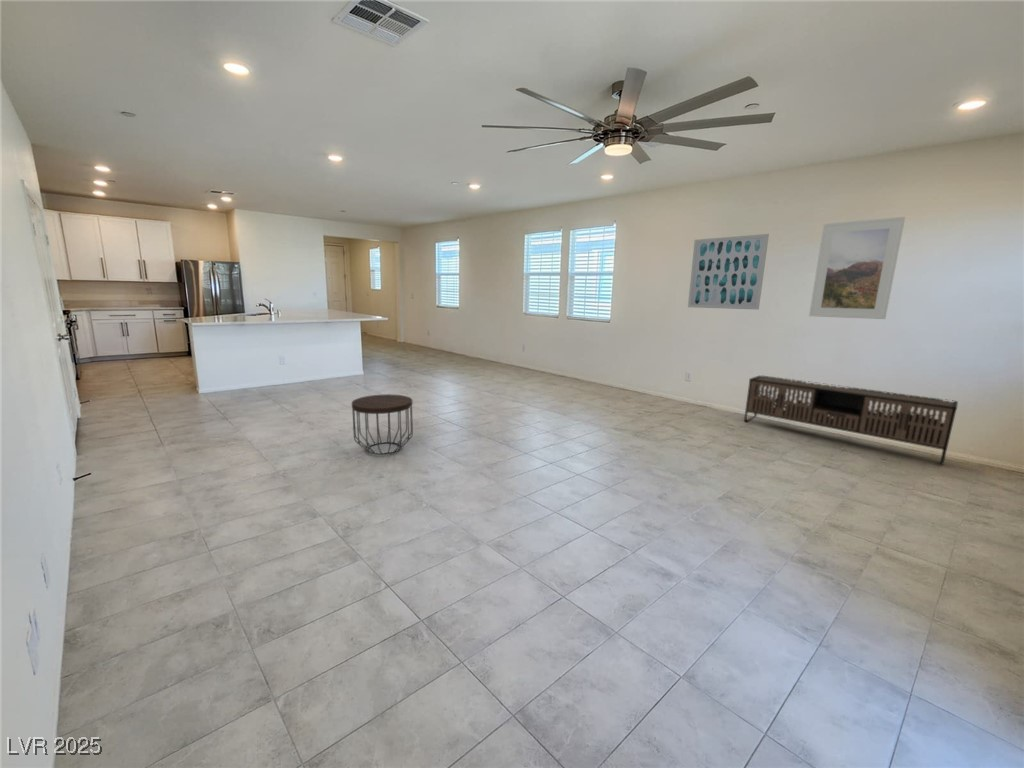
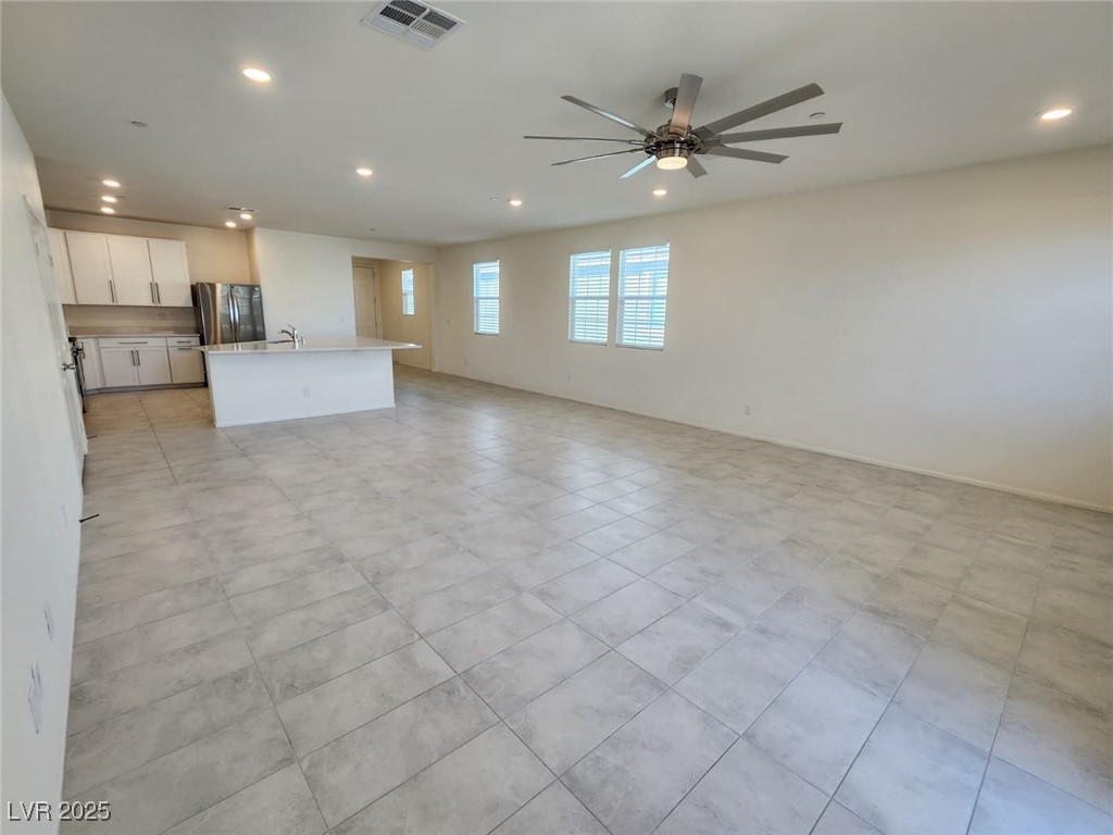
- media console [743,374,959,466]
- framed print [808,216,906,320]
- side table [351,393,414,455]
- wall art [687,233,770,311]
